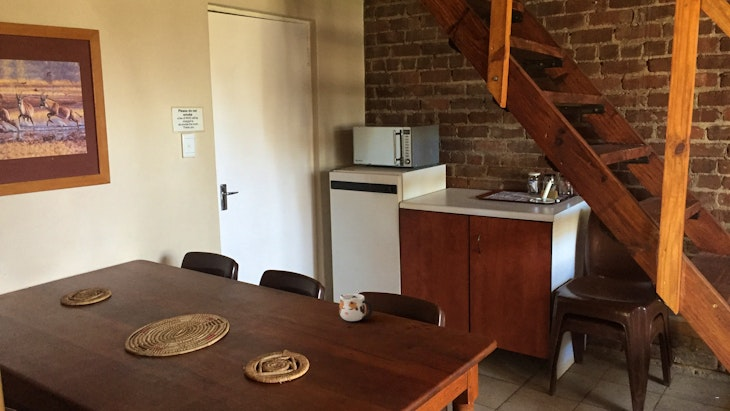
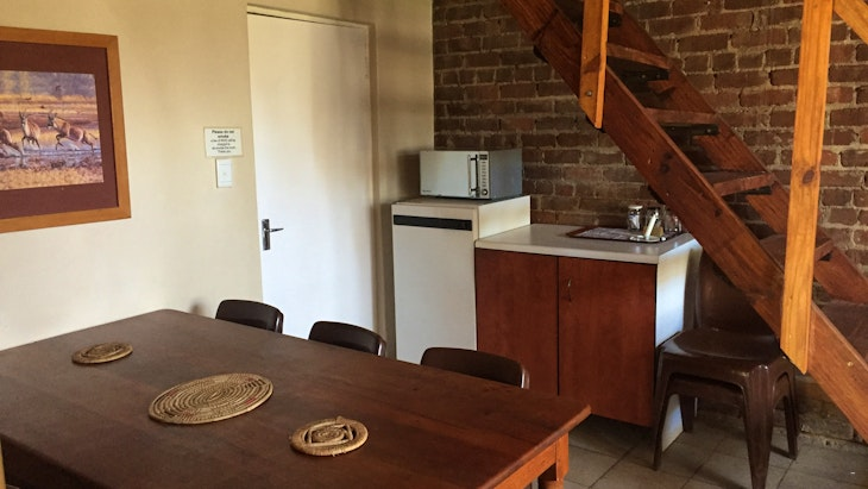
- mug [338,293,373,322]
